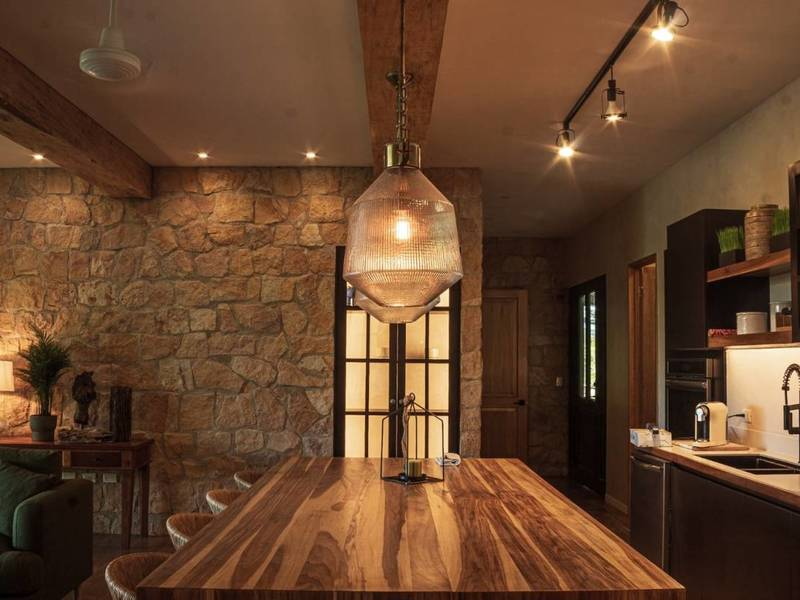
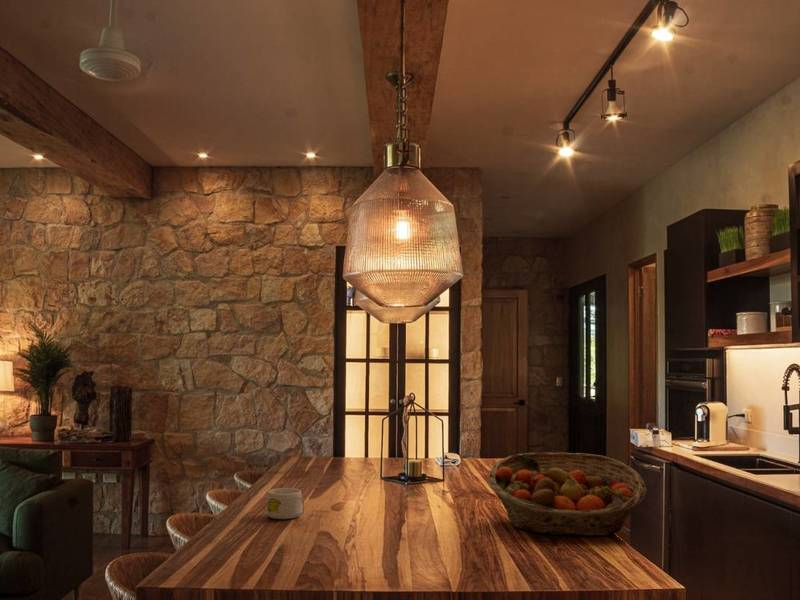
+ fruit basket [487,452,647,537]
+ mug [266,487,305,520]
